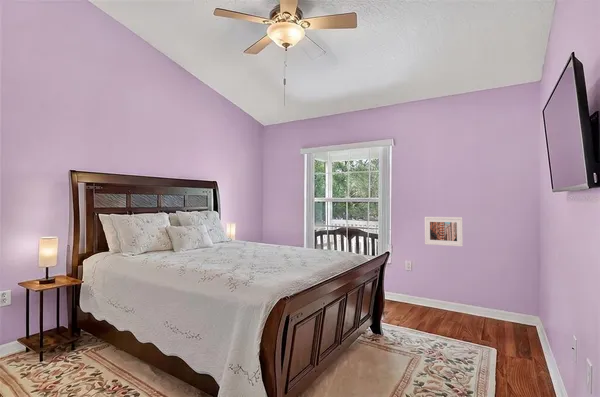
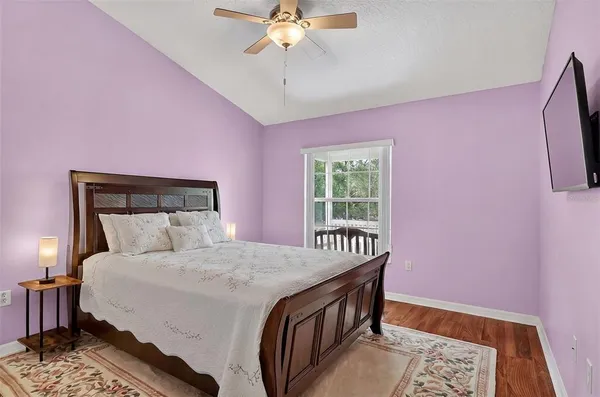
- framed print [424,216,464,248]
